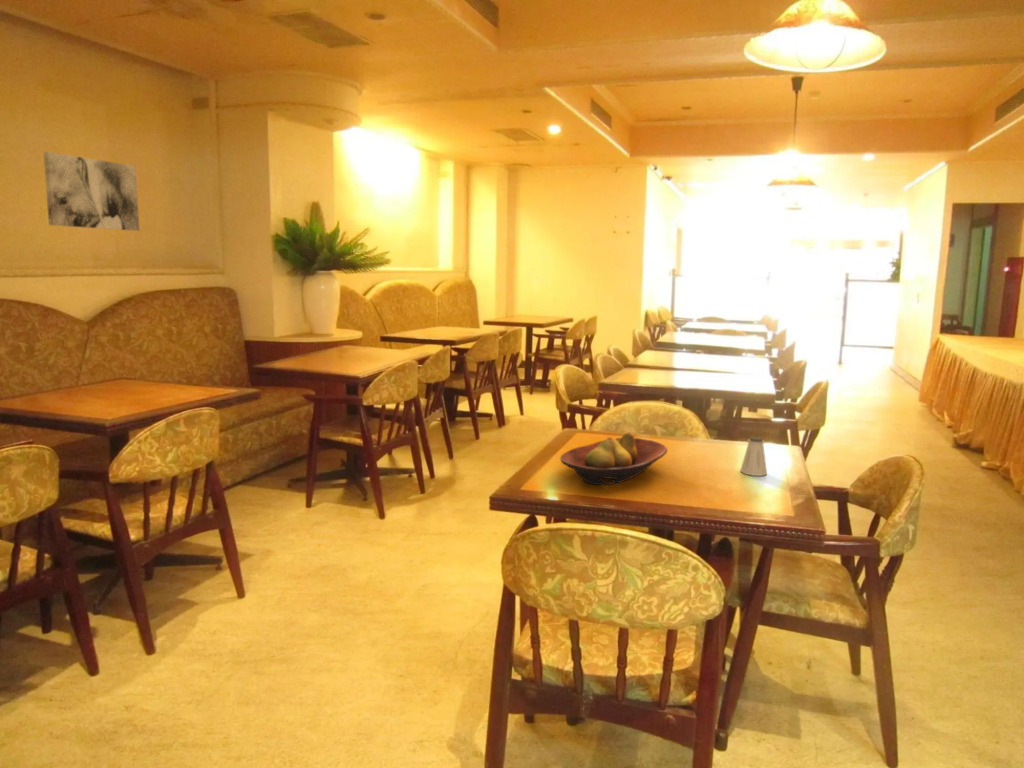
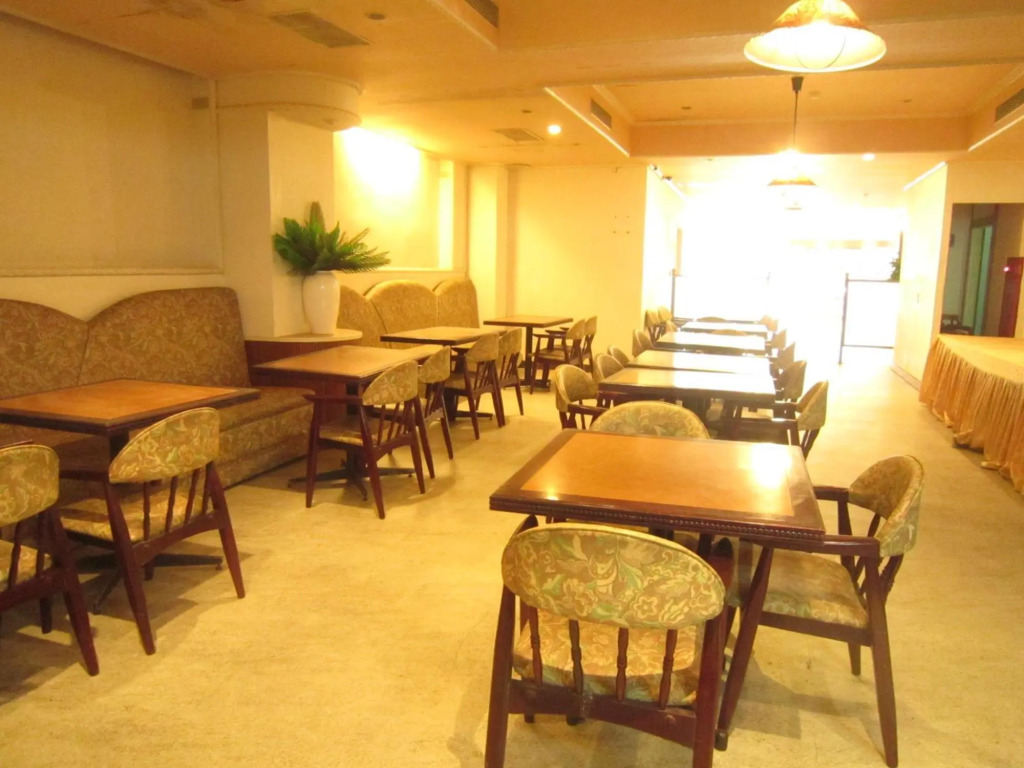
- wall art [43,151,140,232]
- saltshaker [739,436,768,477]
- fruit bowl [559,432,668,486]
